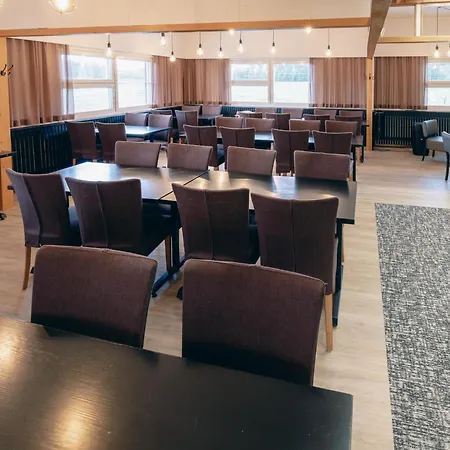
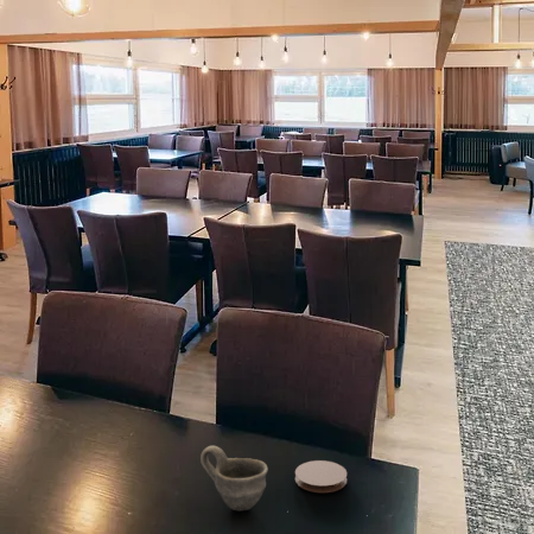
+ coaster [294,459,348,494]
+ cup [199,445,269,511]
